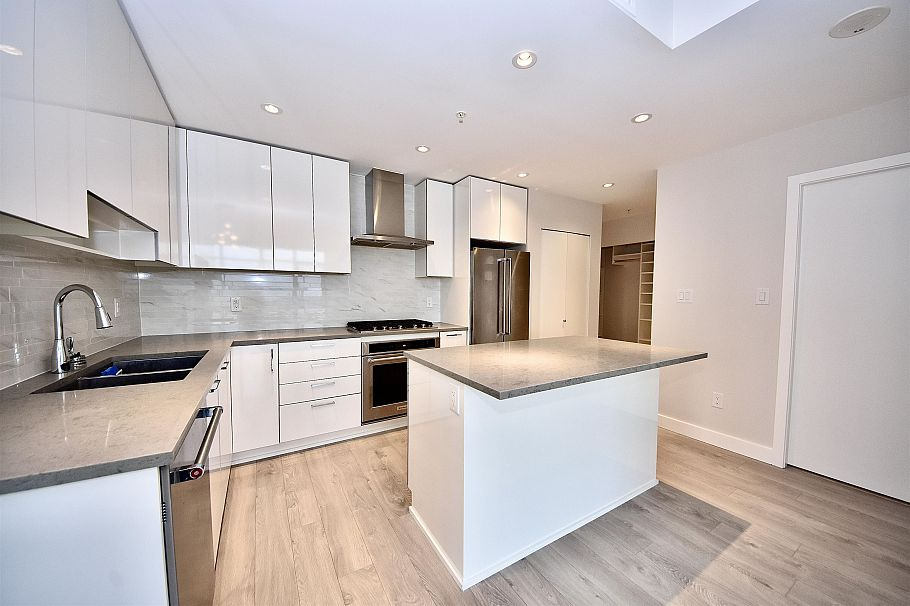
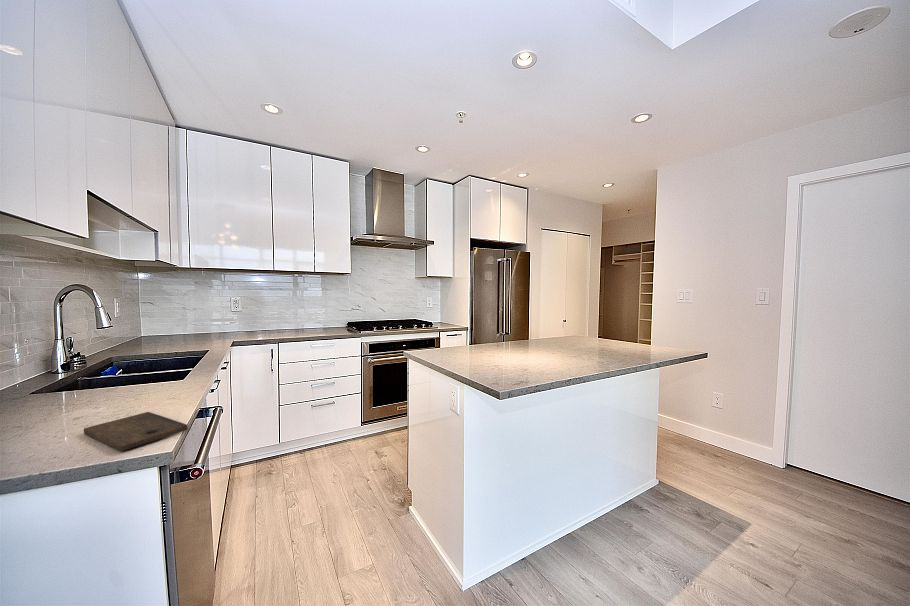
+ cutting board [83,411,188,452]
